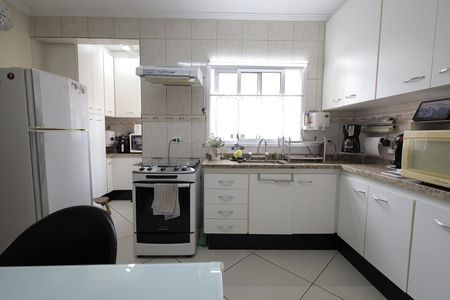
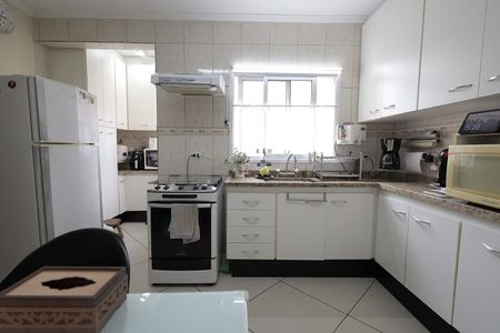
+ tissue box [0,265,129,333]
